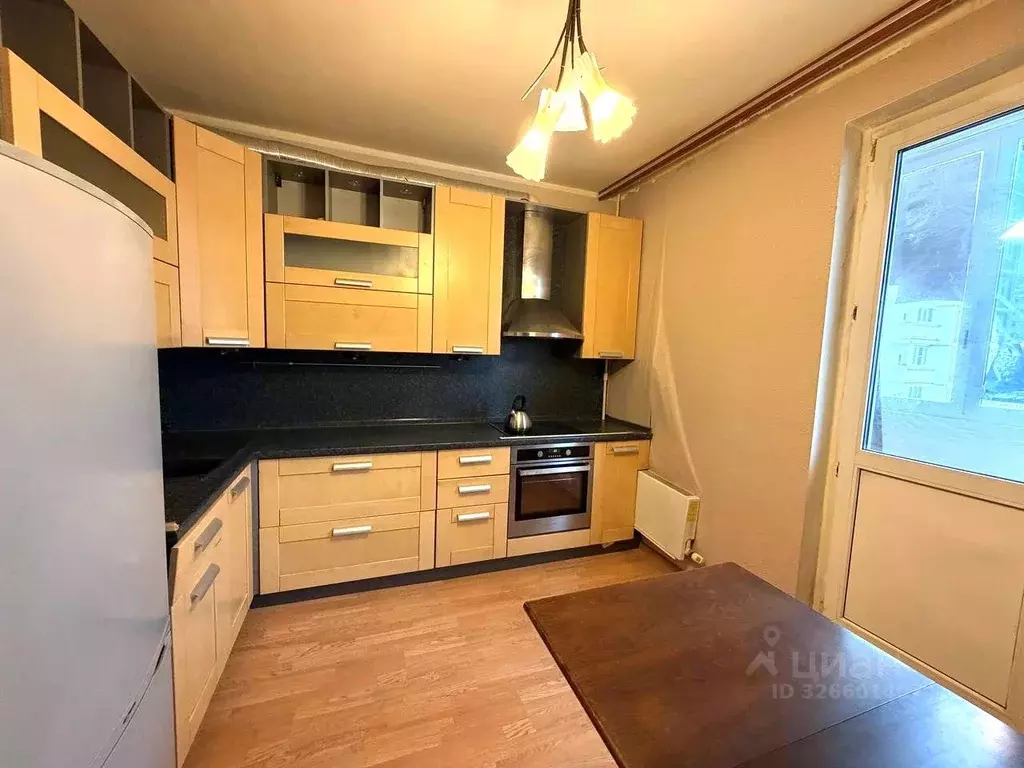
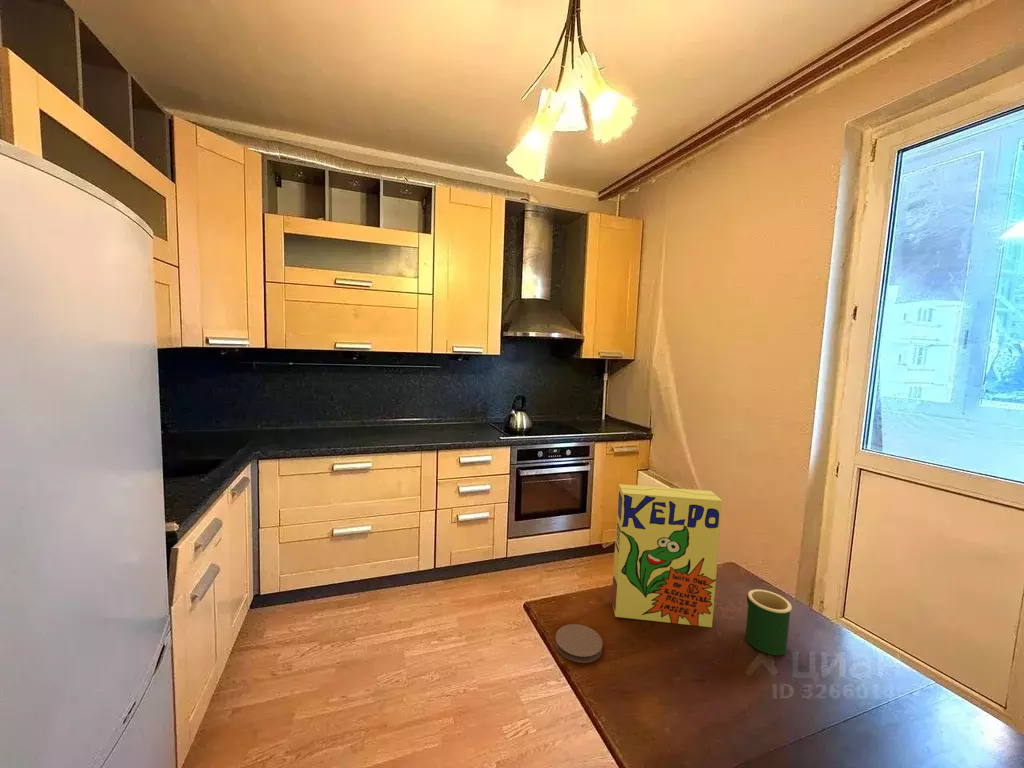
+ mug [744,588,793,656]
+ cereal box [611,483,723,628]
+ coaster [554,623,603,664]
